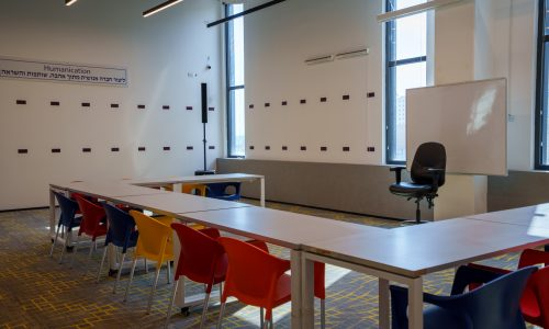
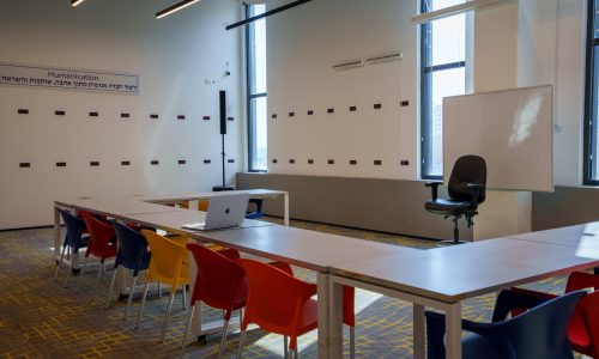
+ laptop [181,191,252,231]
